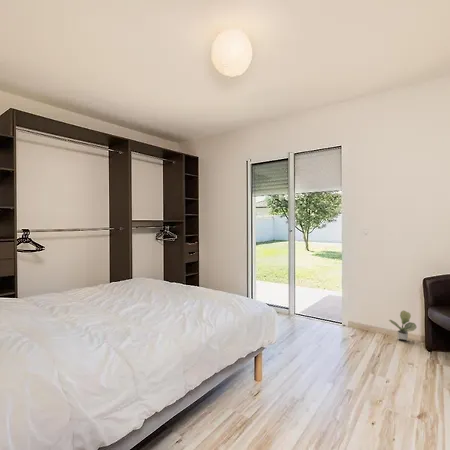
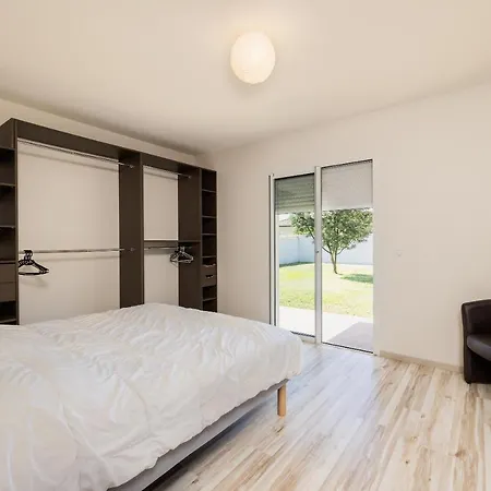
- potted plant [388,310,418,341]
